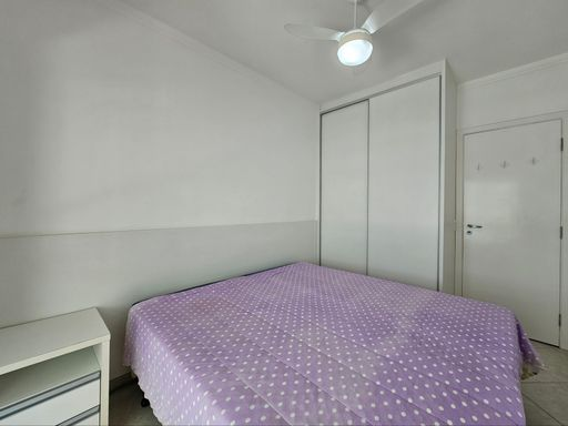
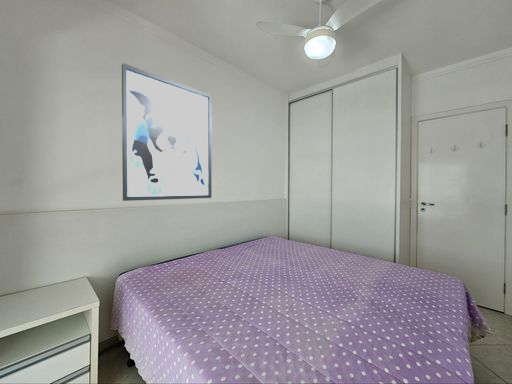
+ wall art [121,62,212,202]
